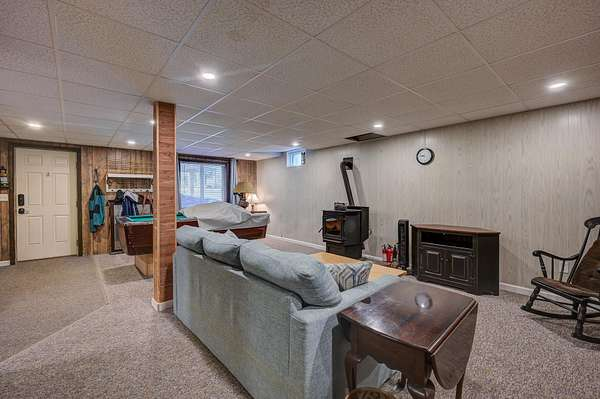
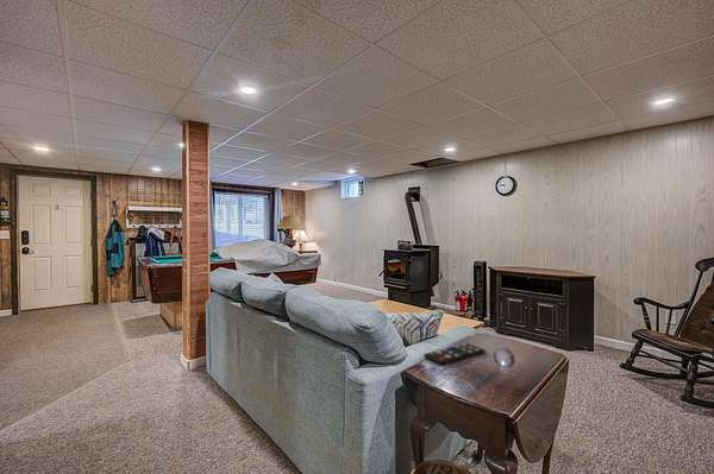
+ remote control [422,342,487,366]
